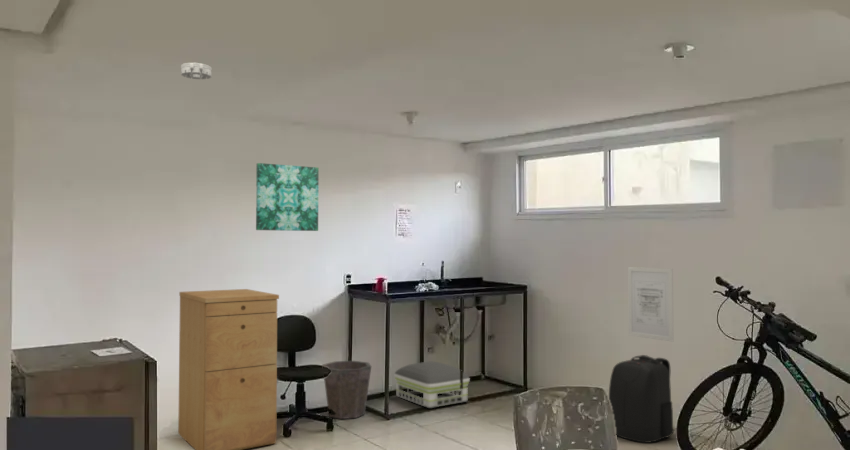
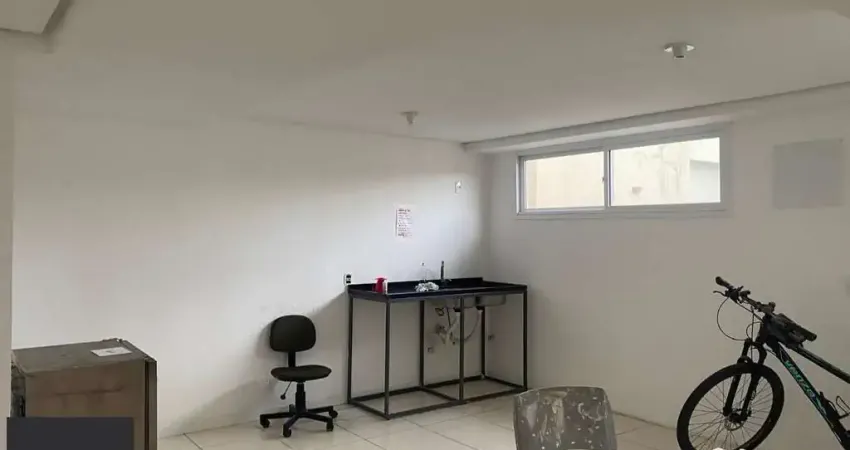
- wall art [627,266,674,343]
- filing cabinet [177,288,280,450]
- smoke detector [180,61,212,80]
- air purifier [393,361,471,409]
- wall art [255,162,320,232]
- waste bin [321,360,372,420]
- backpack [608,354,676,444]
